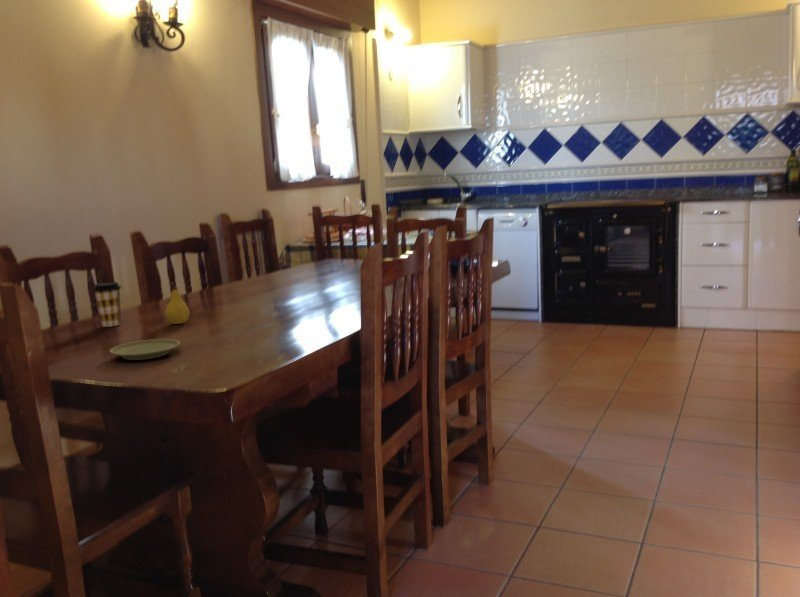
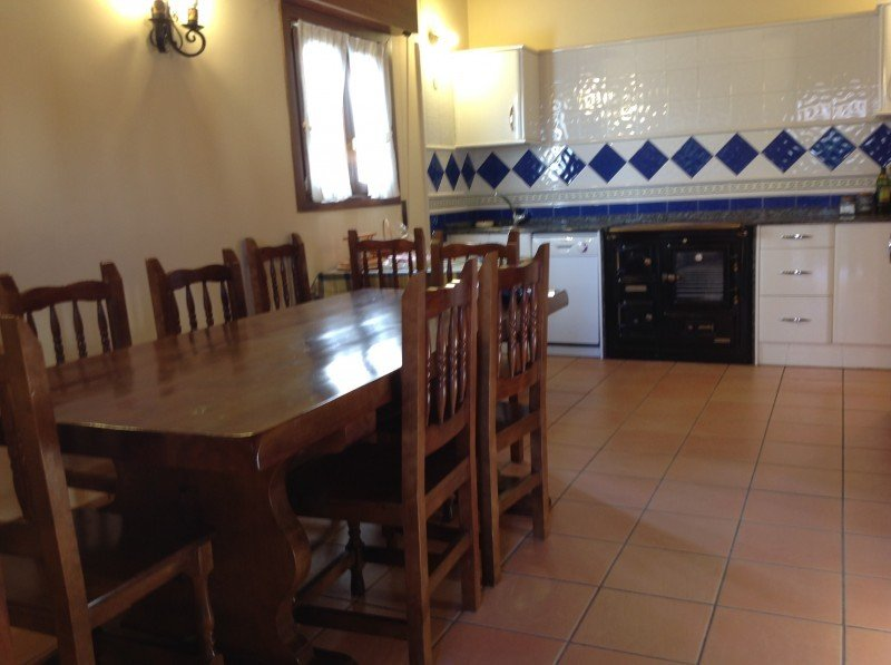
- fruit [164,282,190,325]
- coffee cup [92,281,122,328]
- plate [109,338,181,361]
